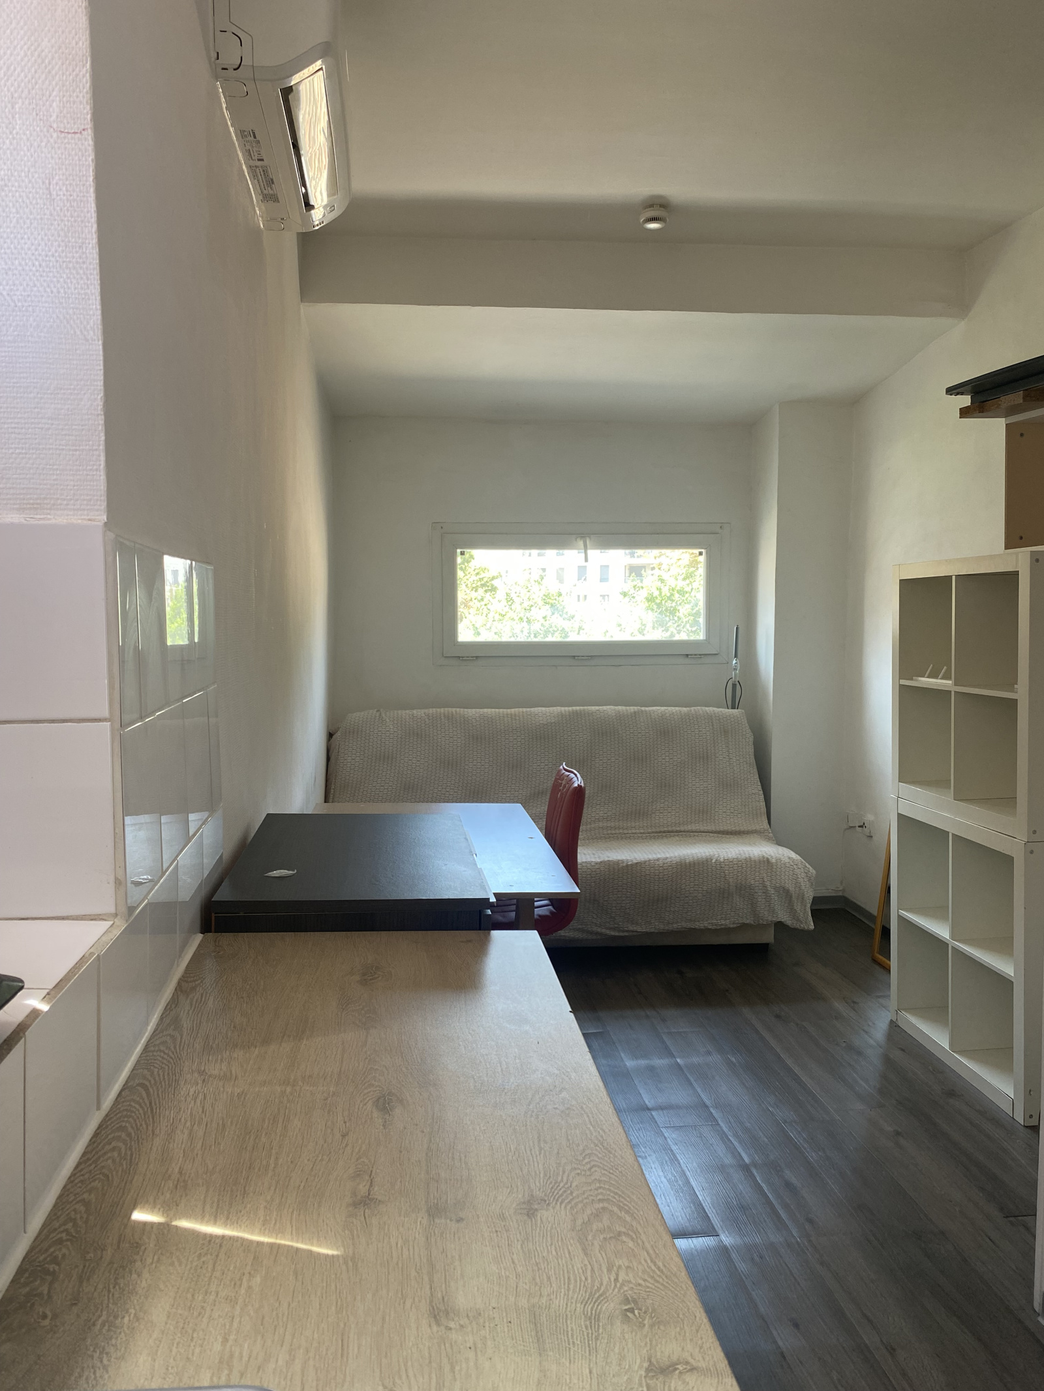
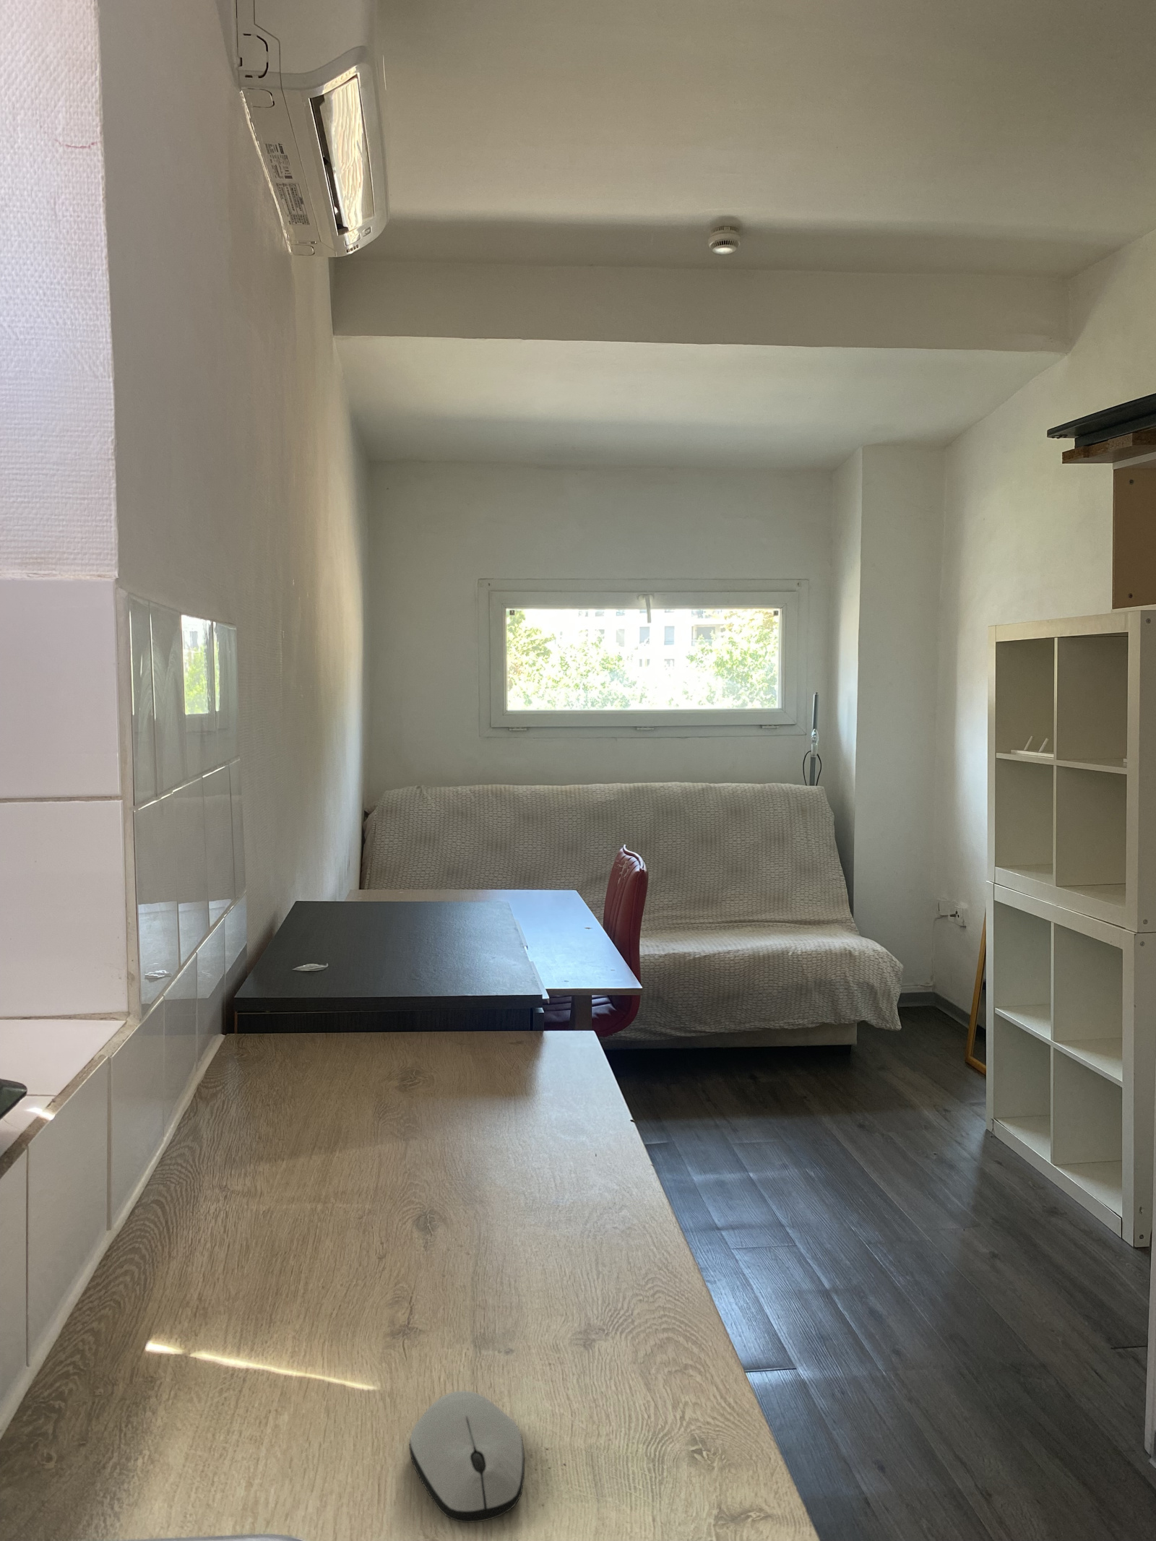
+ computer mouse [408,1390,526,1524]
